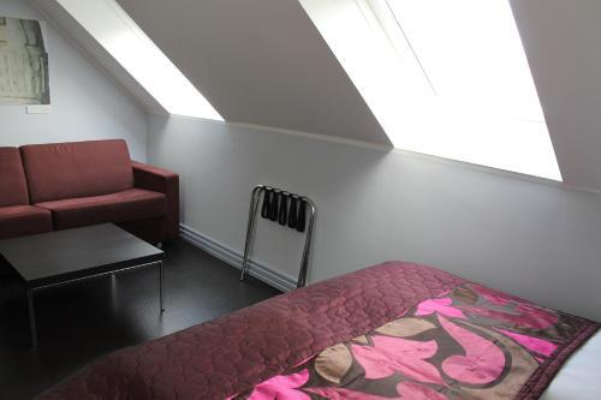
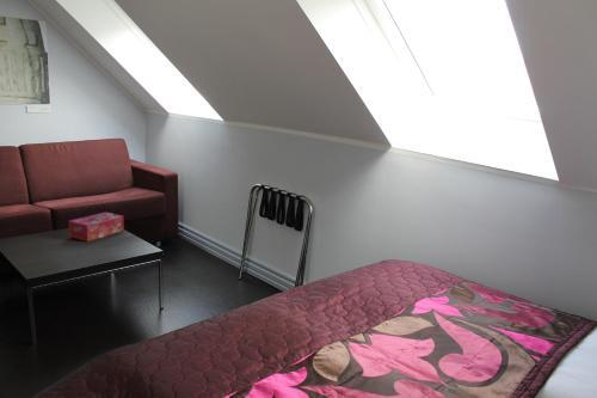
+ tissue box [68,210,125,243]
